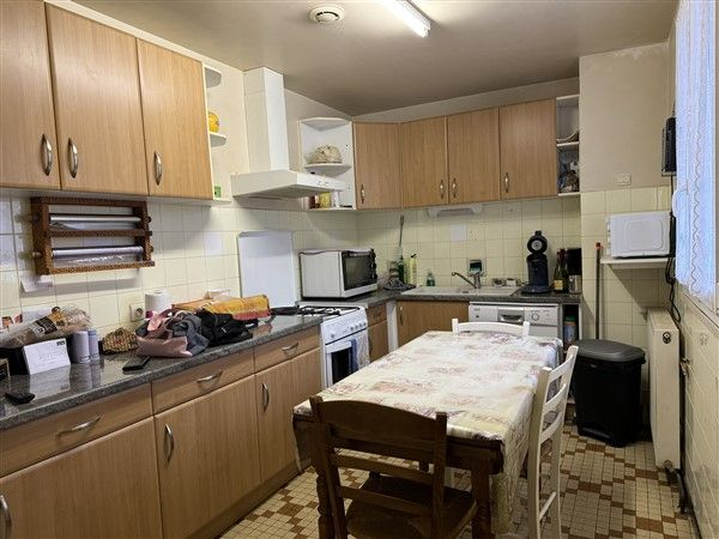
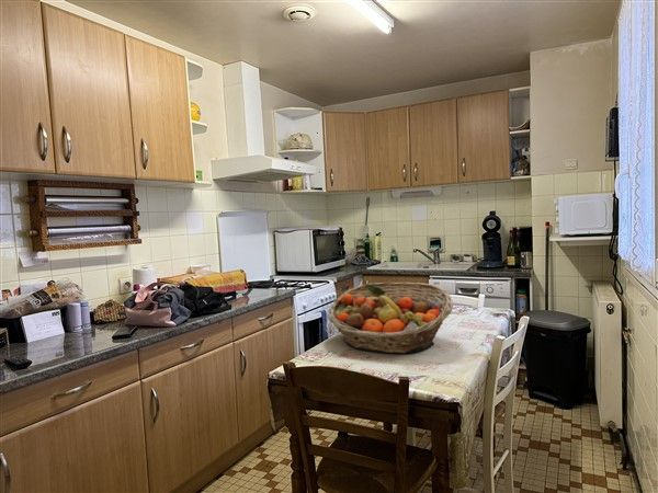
+ fruit basket [327,282,454,354]
